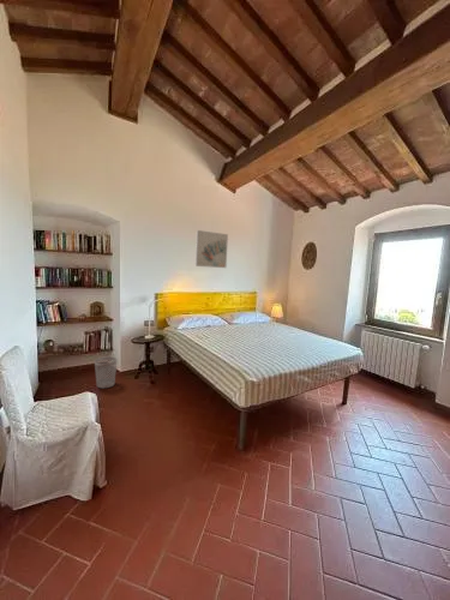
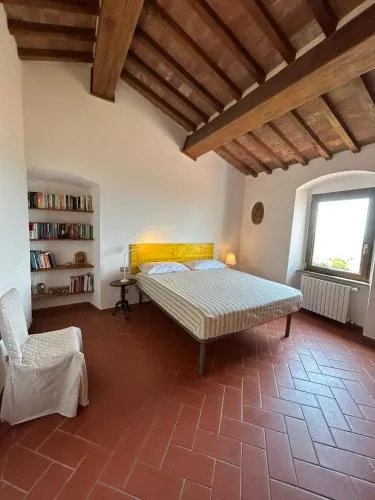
- wall art [194,229,229,269]
- wastebasket [94,355,118,389]
